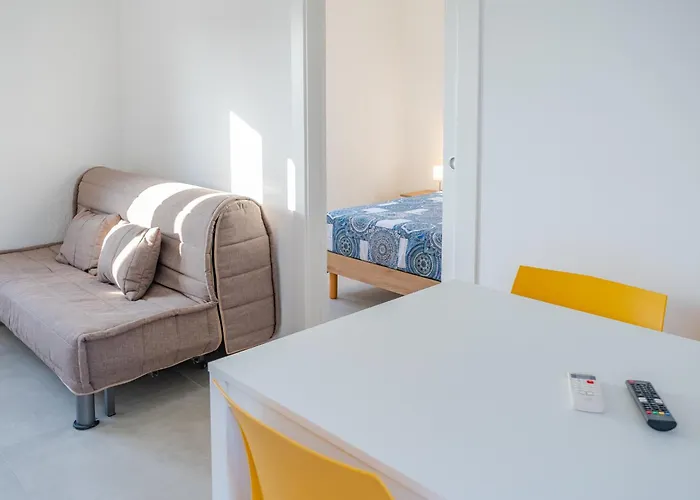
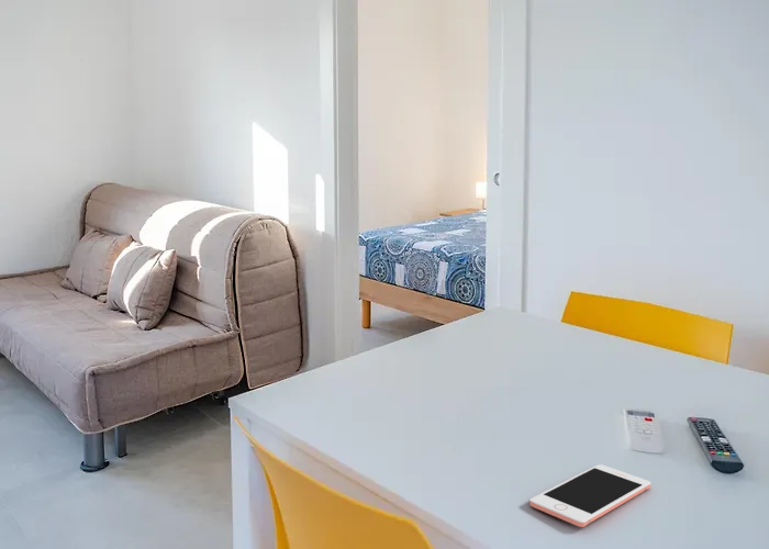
+ cell phone [528,463,651,528]
